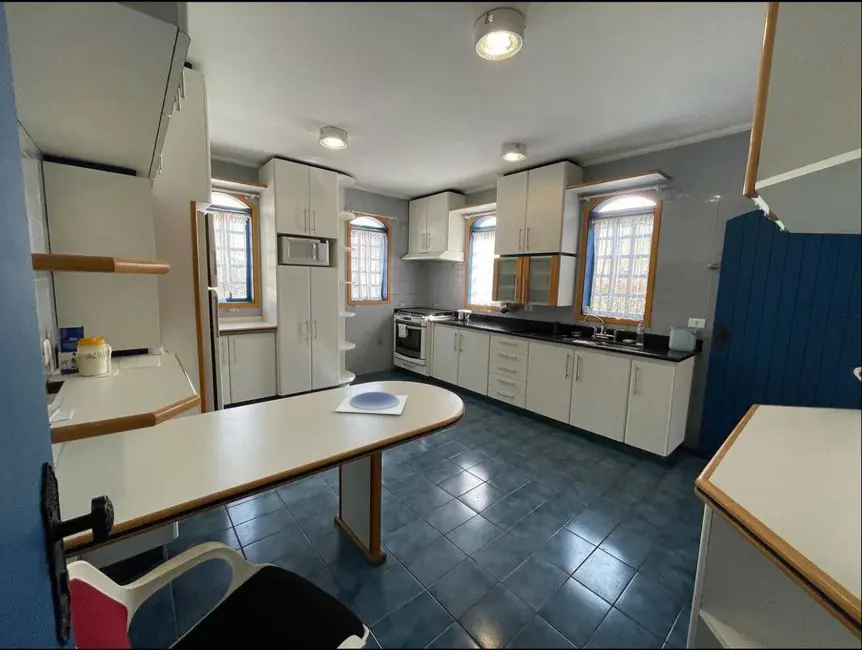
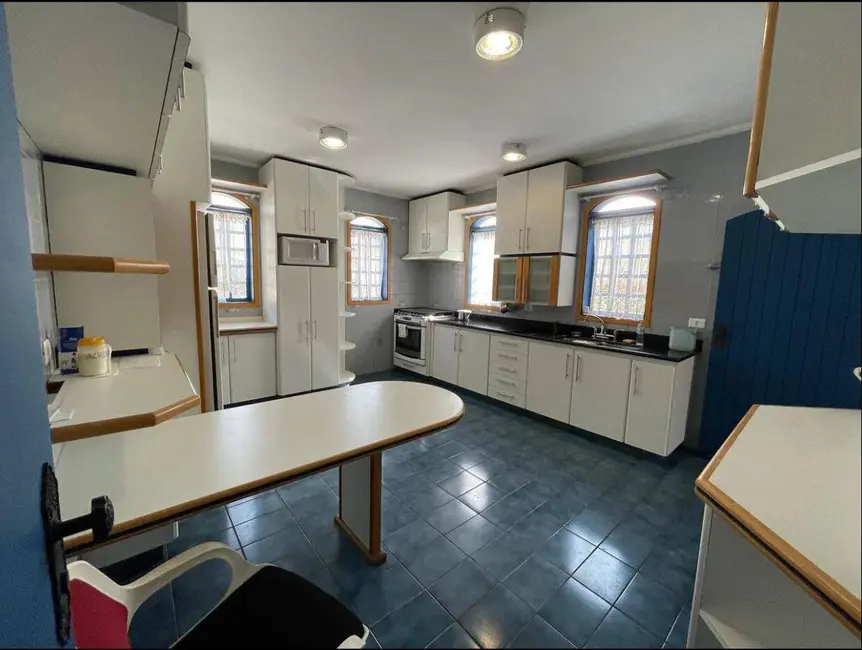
- bowl [333,391,409,415]
